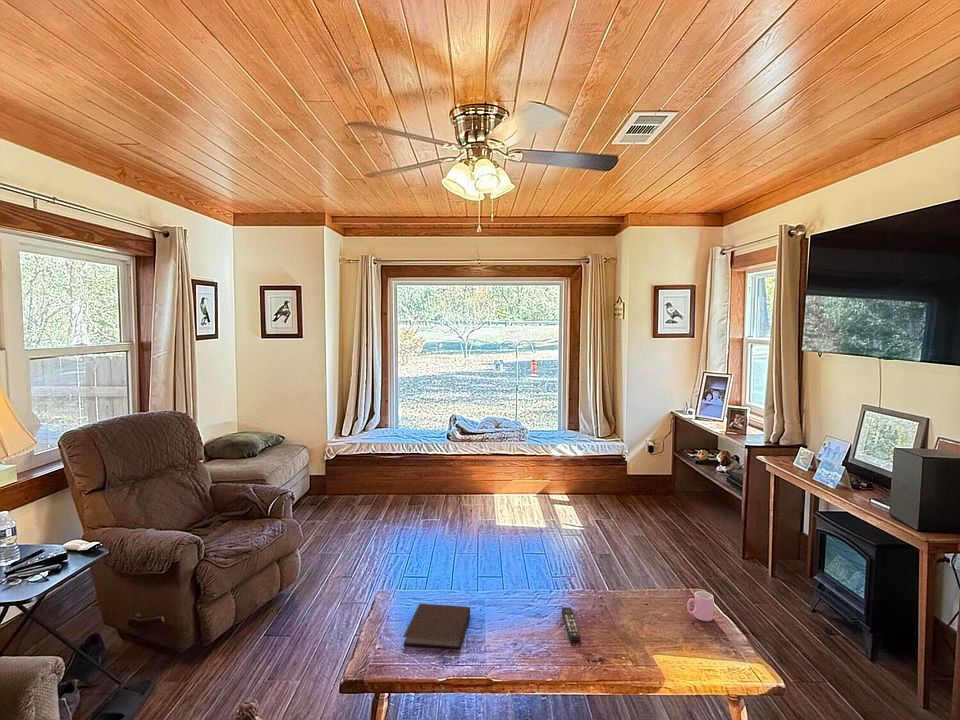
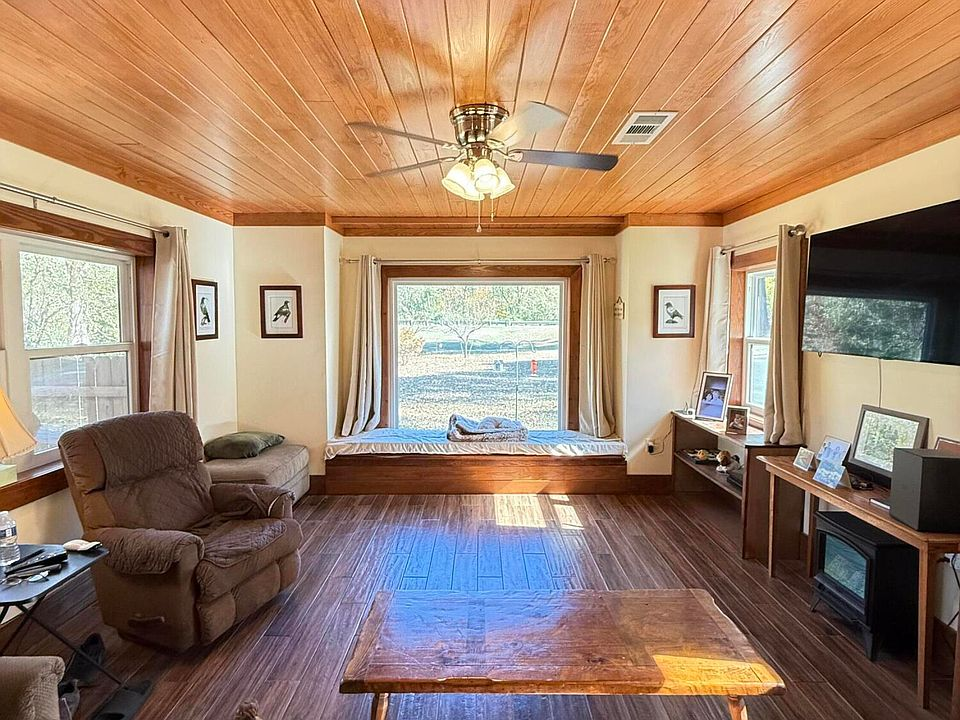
- notebook [402,603,471,650]
- remote control [561,606,582,642]
- cup [686,590,714,622]
